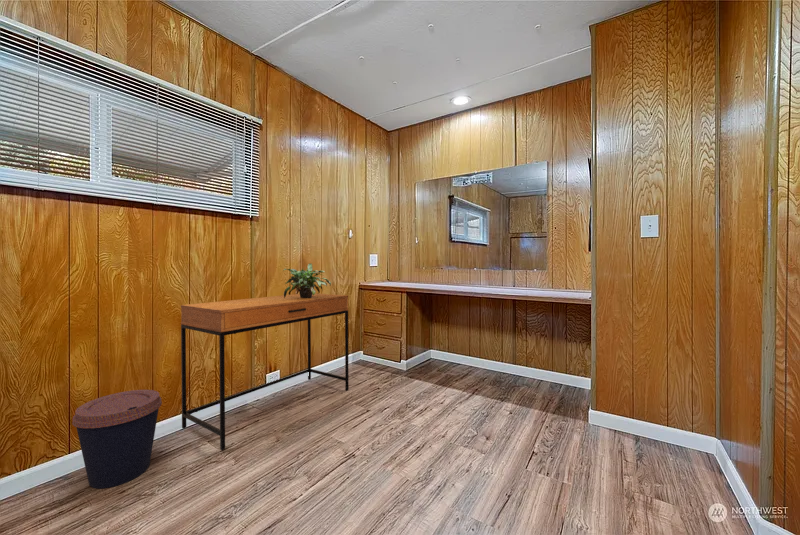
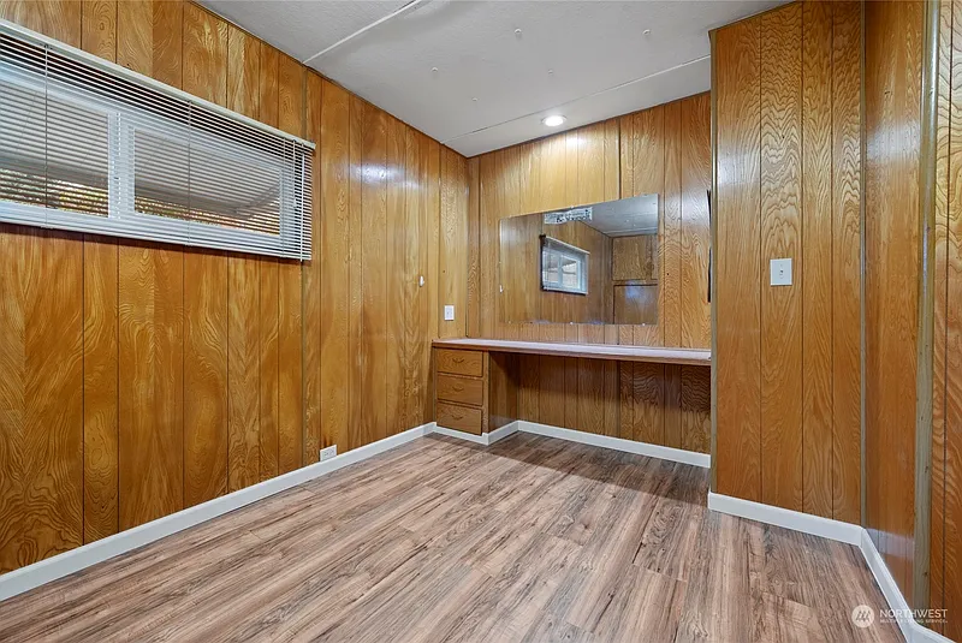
- desk [180,292,350,451]
- potted plant [282,262,332,298]
- coffee cup [71,389,163,490]
